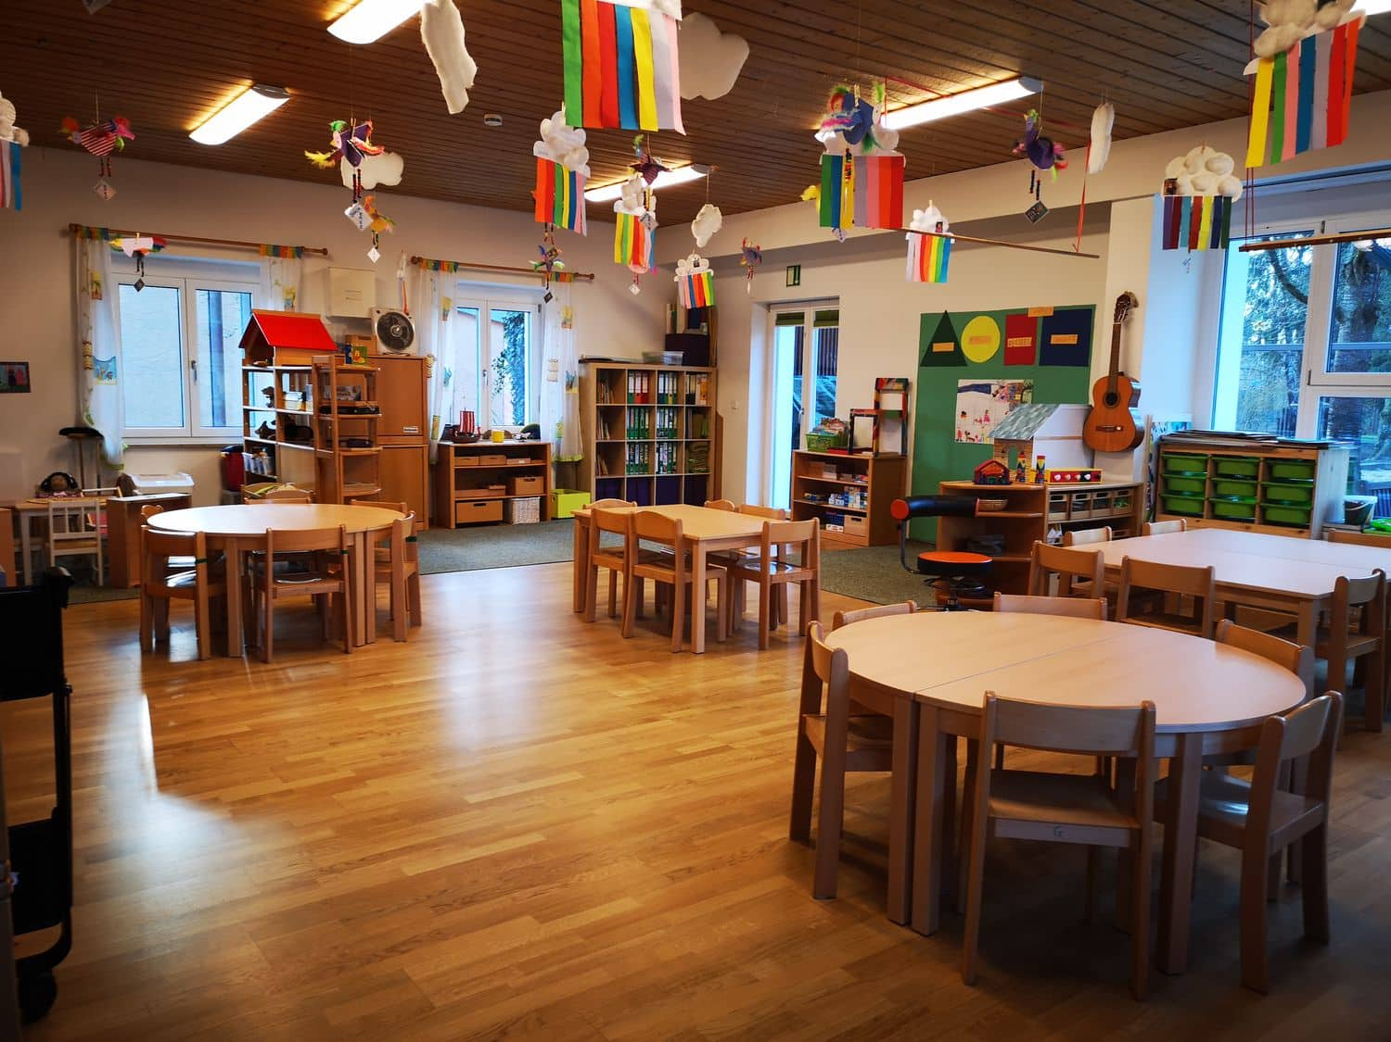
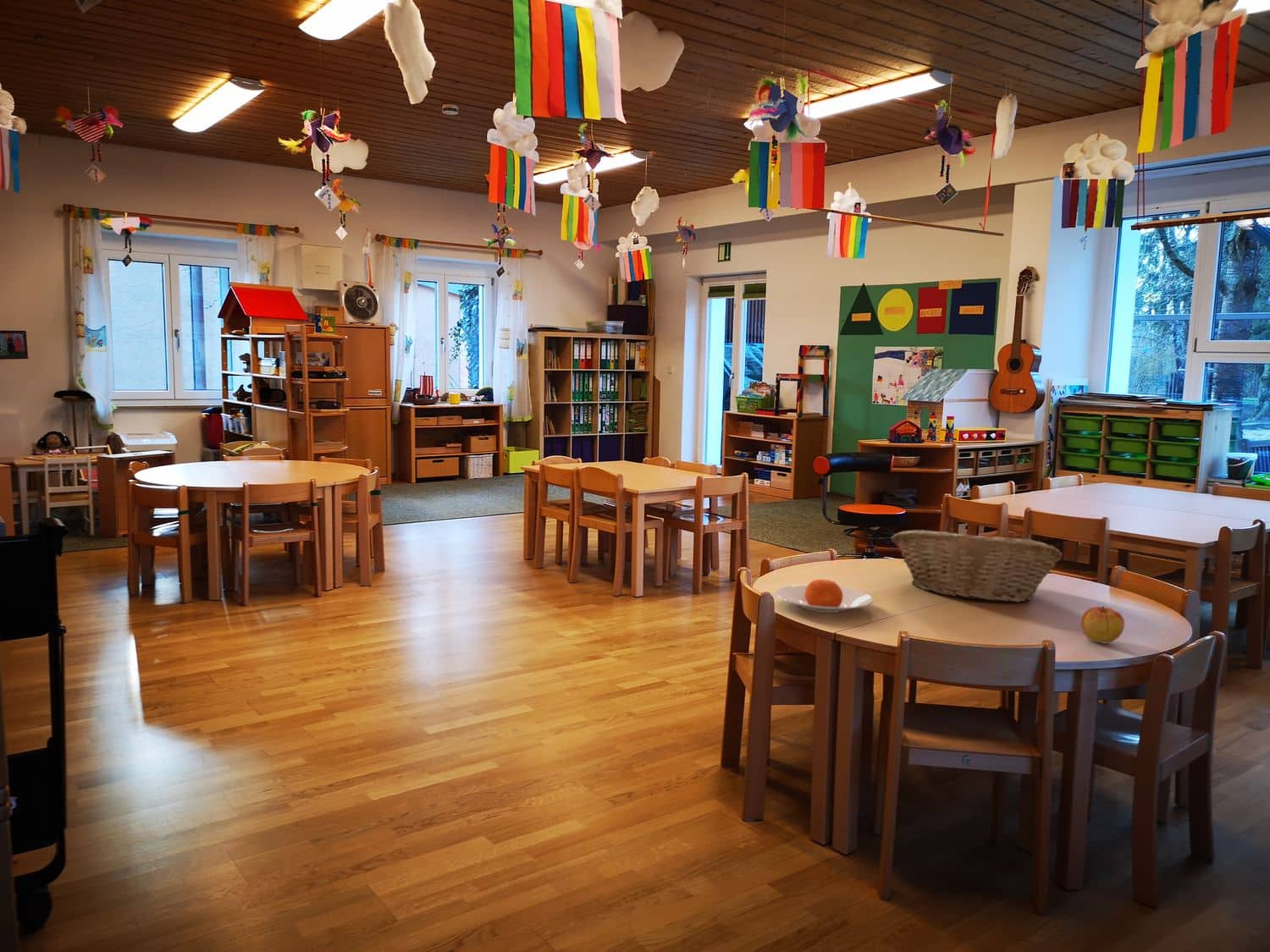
+ plate [775,578,875,614]
+ apple [1080,605,1125,645]
+ fruit basket [891,529,1063,603]
